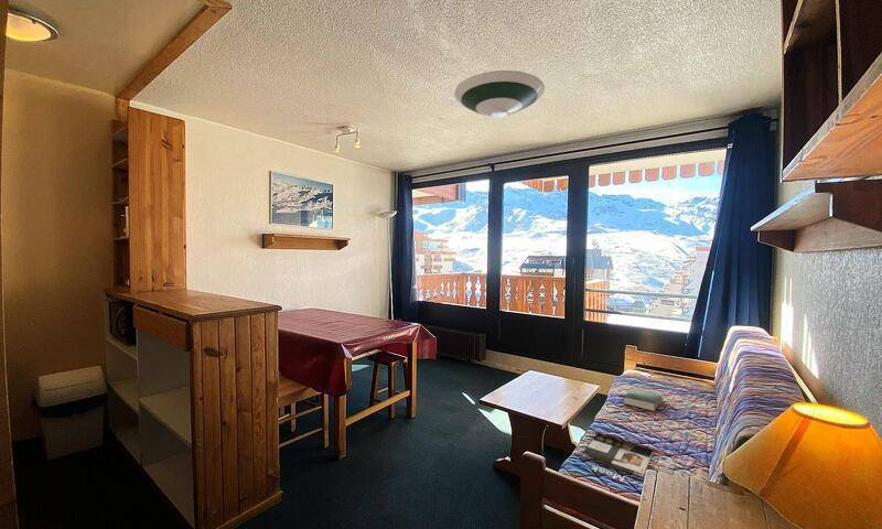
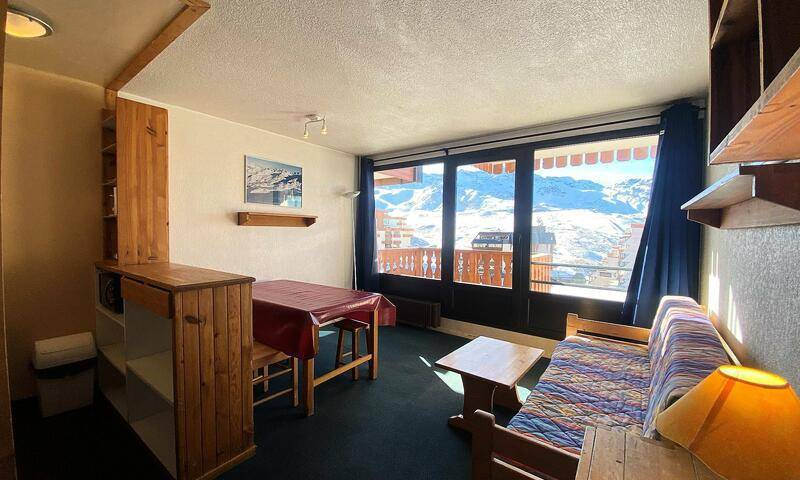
- magazine [581,432,654,483]
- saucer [453,69,546,119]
- book [622,386,665,412]
